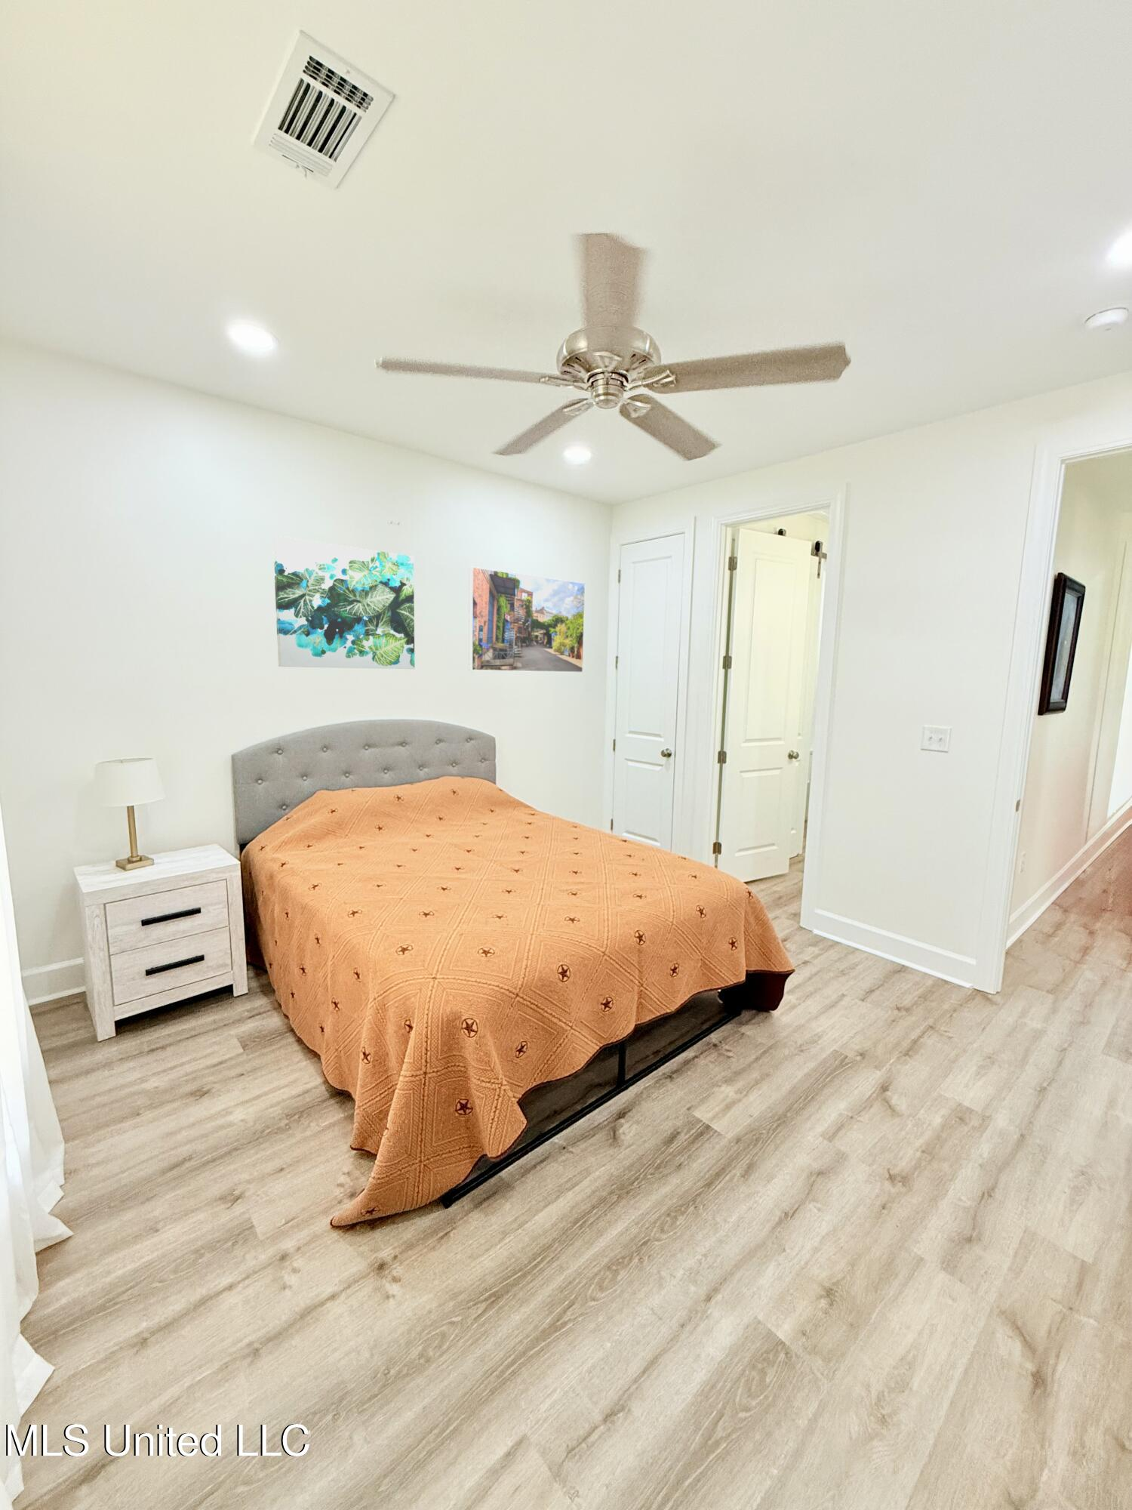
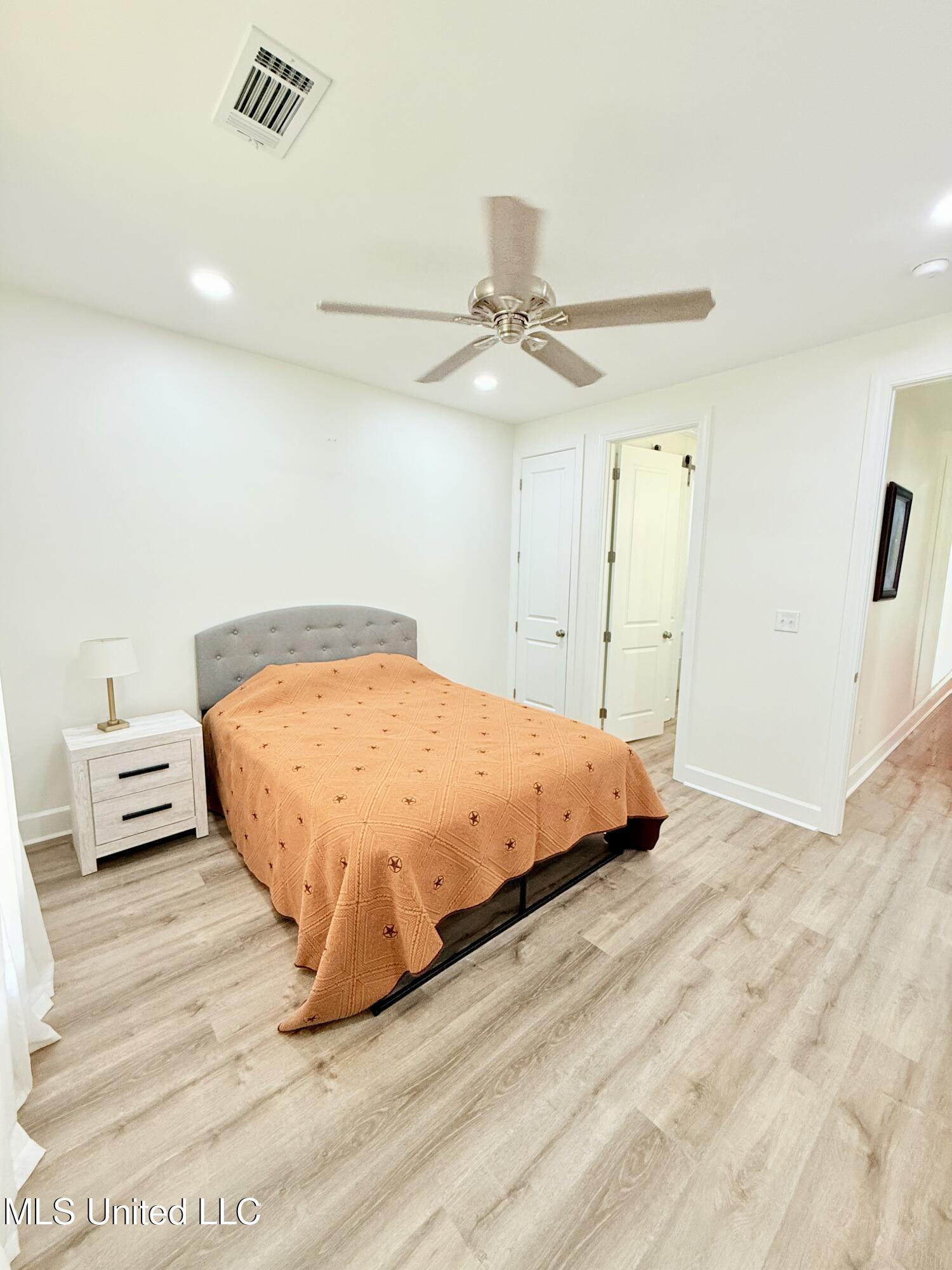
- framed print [468,566,586,673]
- wall art [272,535,416,669]
